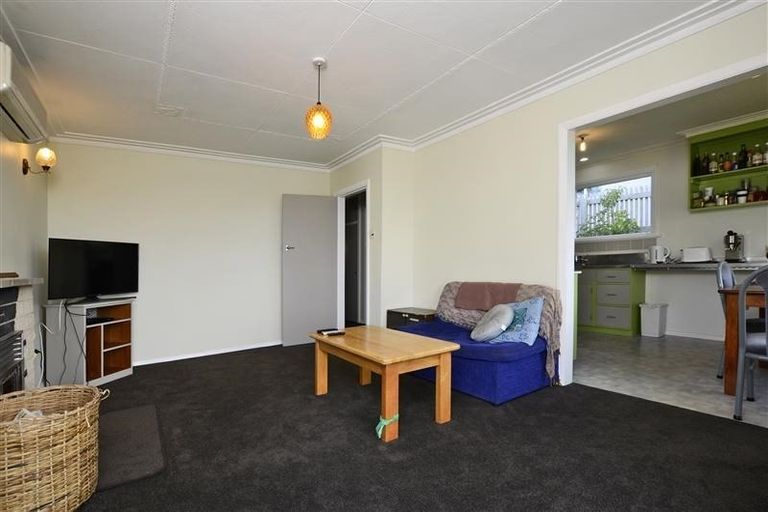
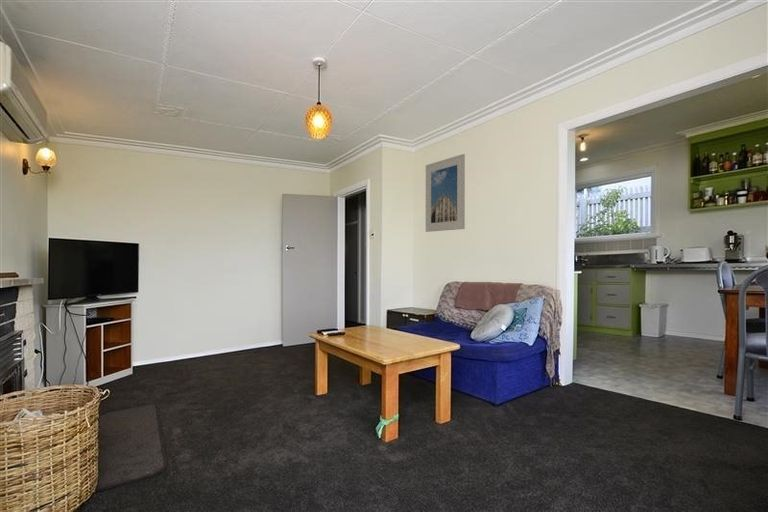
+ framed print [425,153,466,233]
